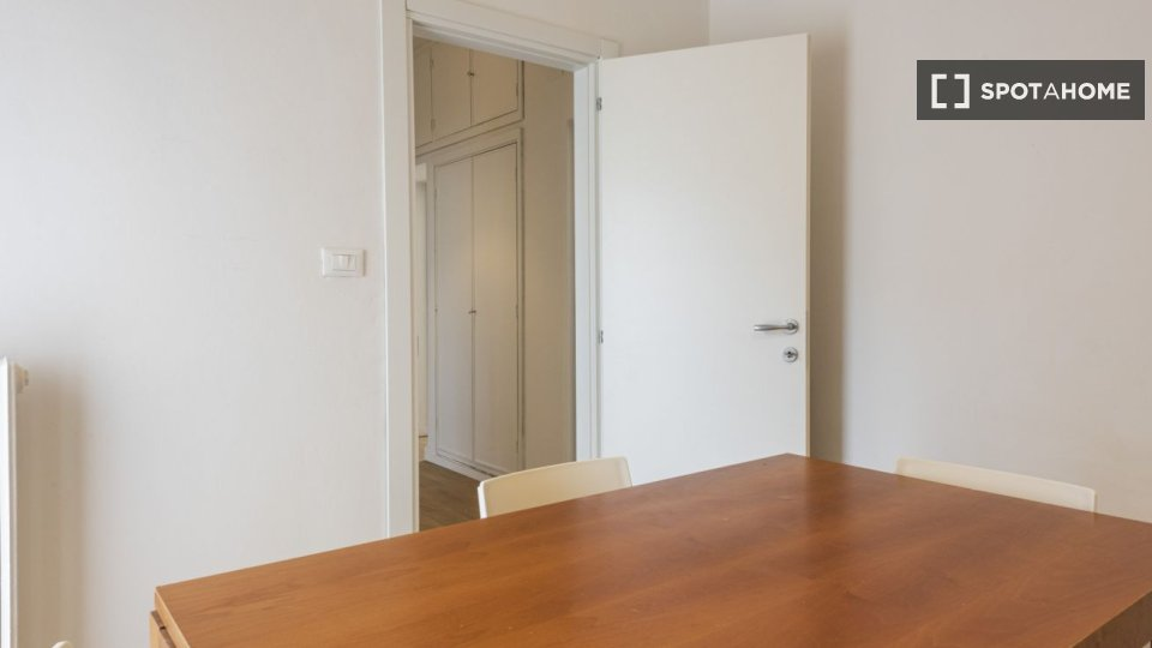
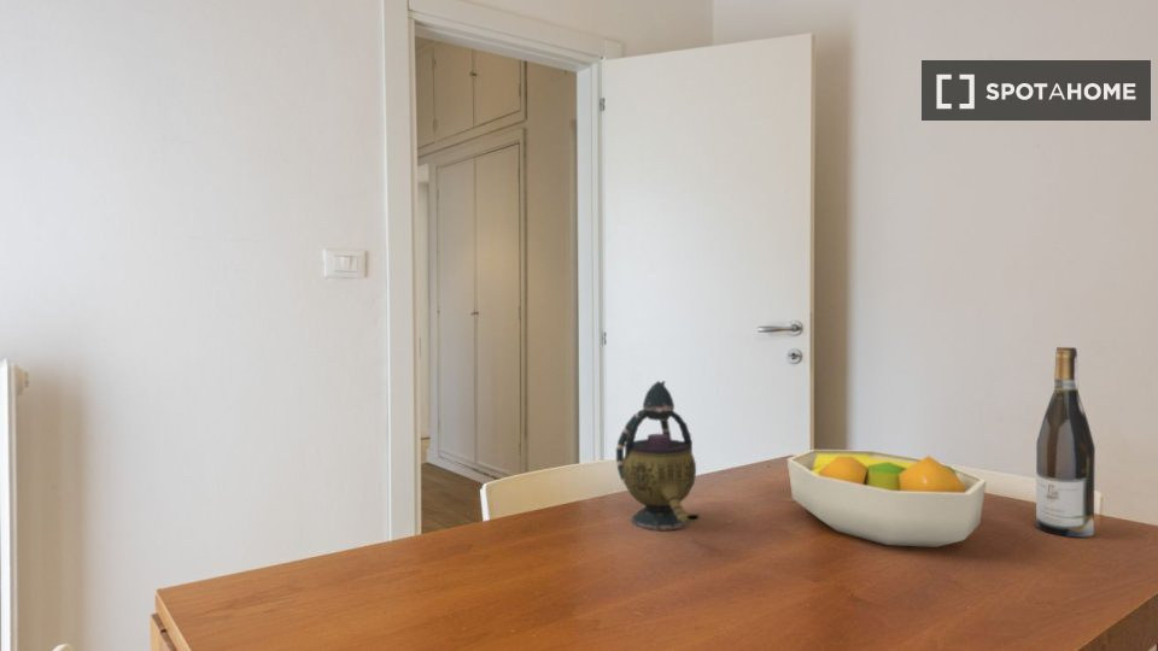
+ fruit bowl [786,448,988,549]
+ wine bottle [1035,346,1096,538]
+ teapot [615,380,702,532]
